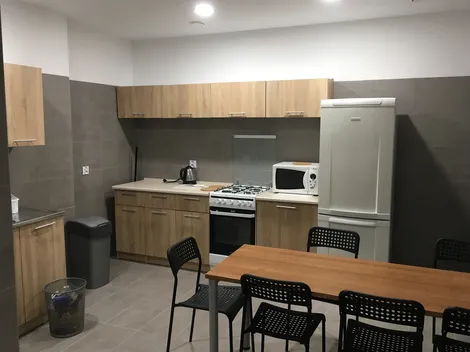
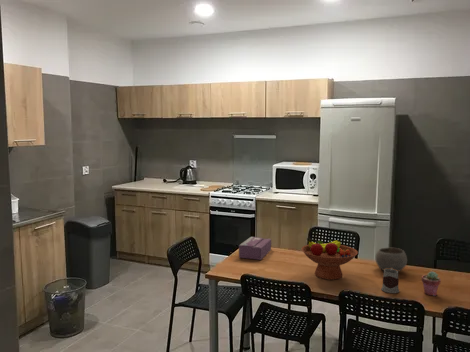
+ fruit bowl [301,237,359,281]
+ bowl [375,247,408,273]
+ tissue box [238,236,272,261]
+ potted succulent [421,270,442,297]
+ mug [381,268,400,294]
